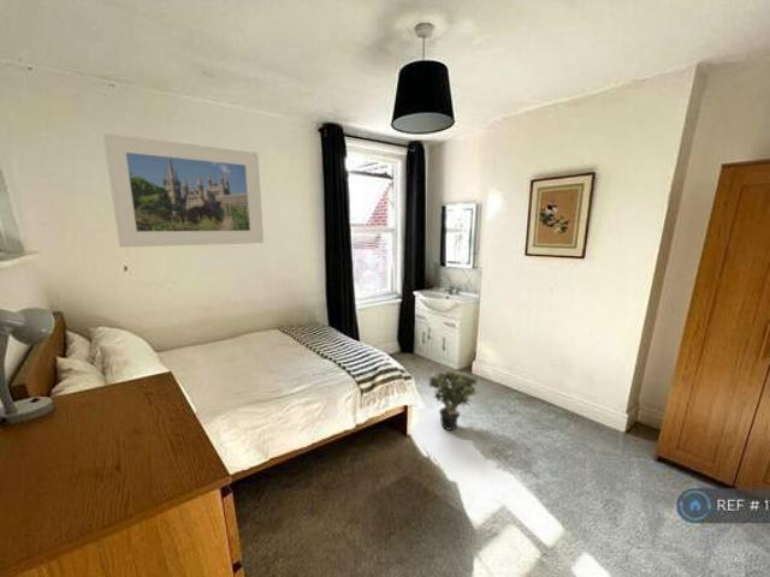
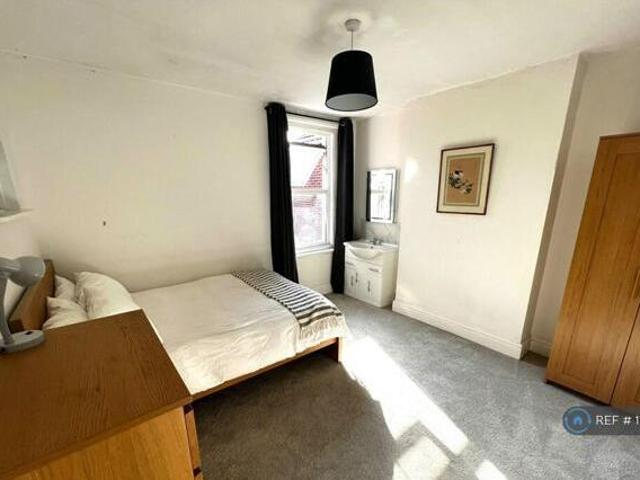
- potted plant [426,370,478,432]
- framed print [102,132,265,249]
